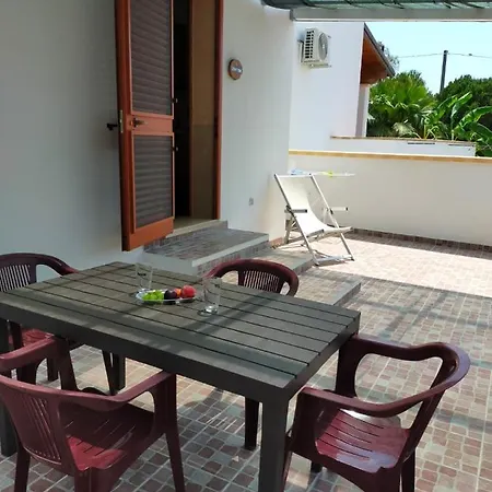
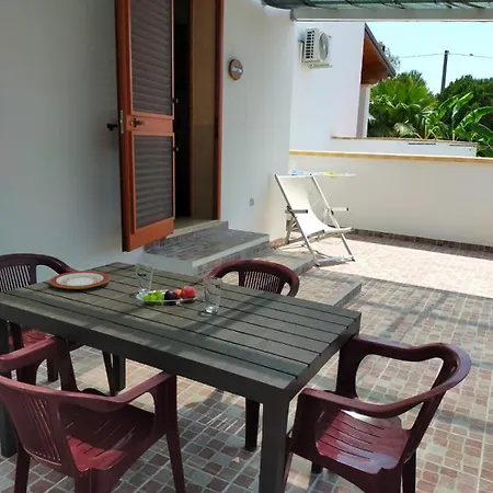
+ plate [48,271,111,290]
